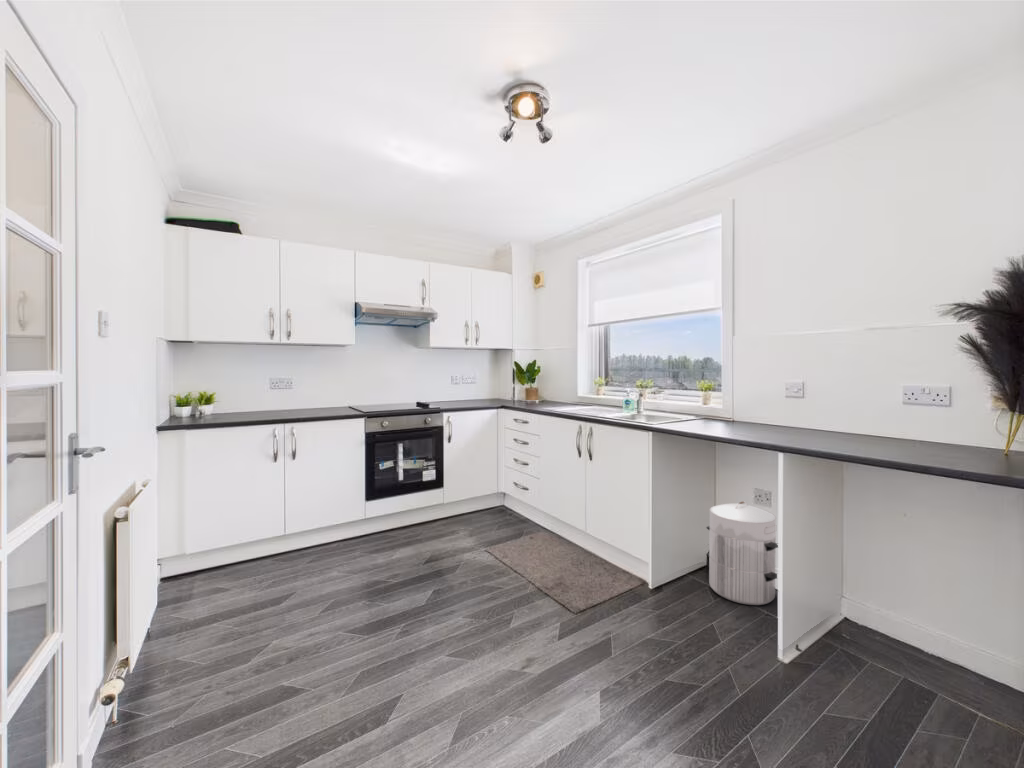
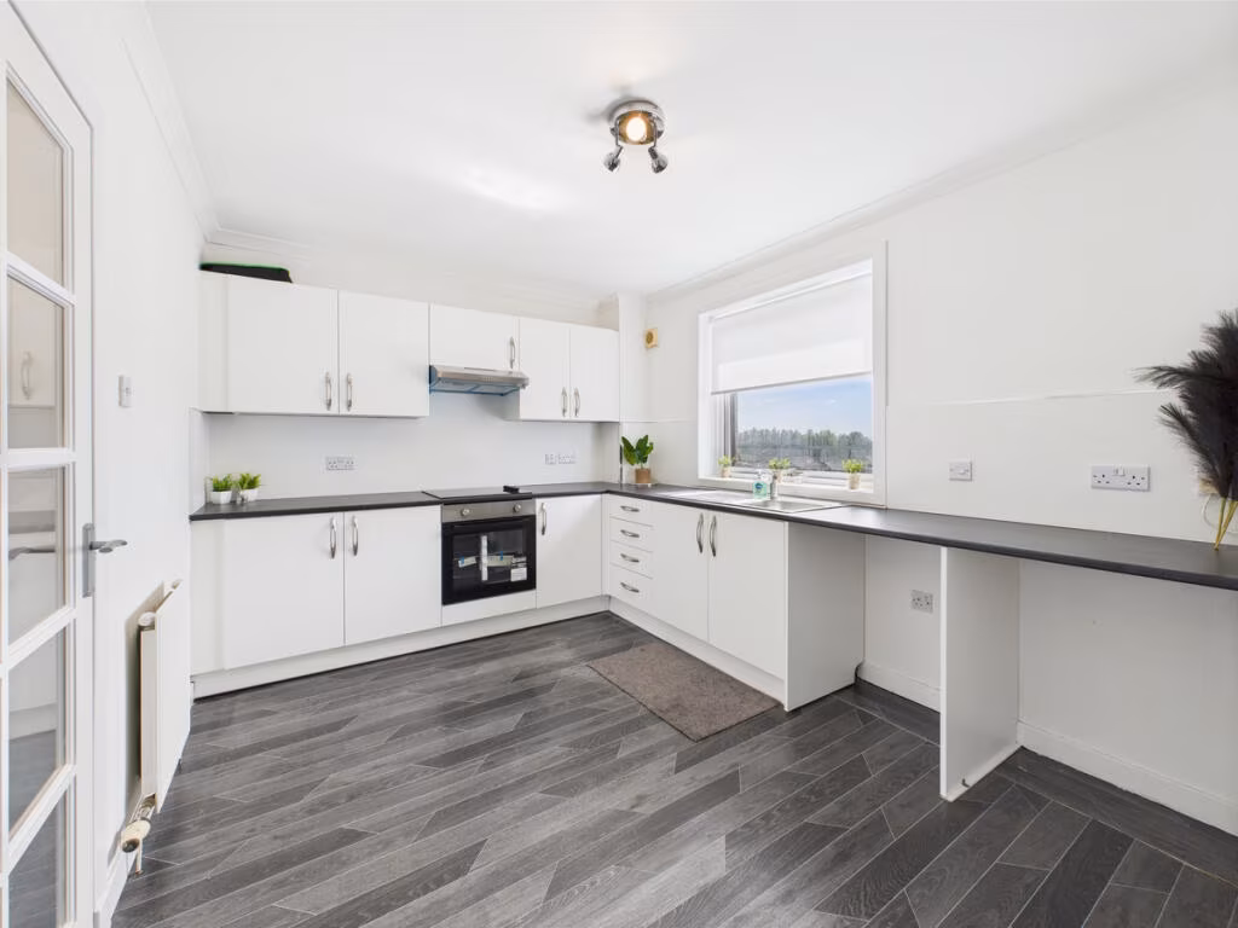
- waste bin [705,501,779,606]
